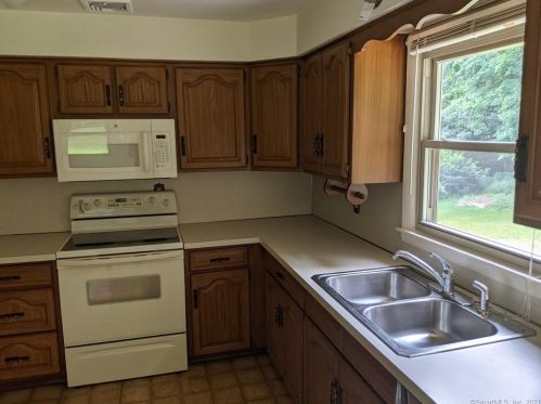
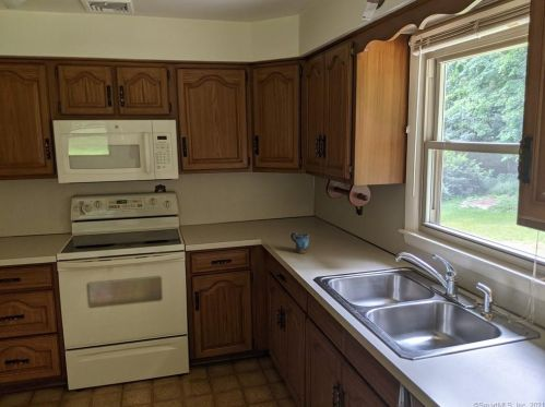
+ mug [289,231,311,254]
